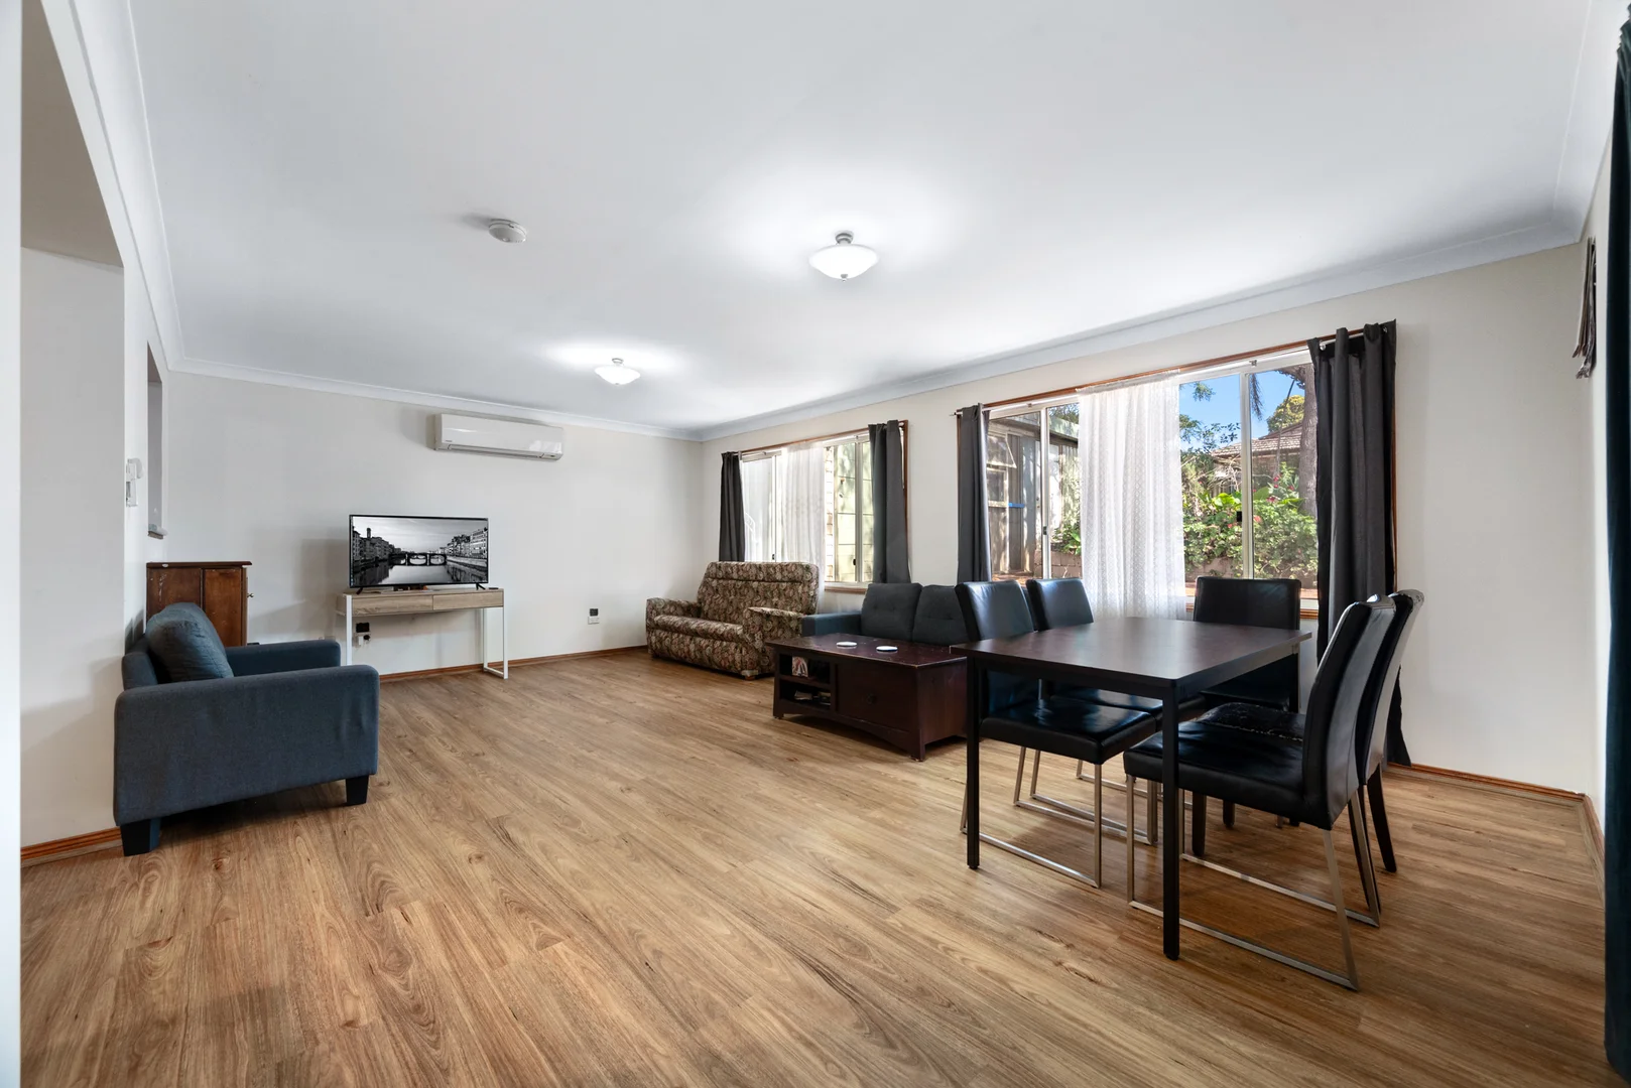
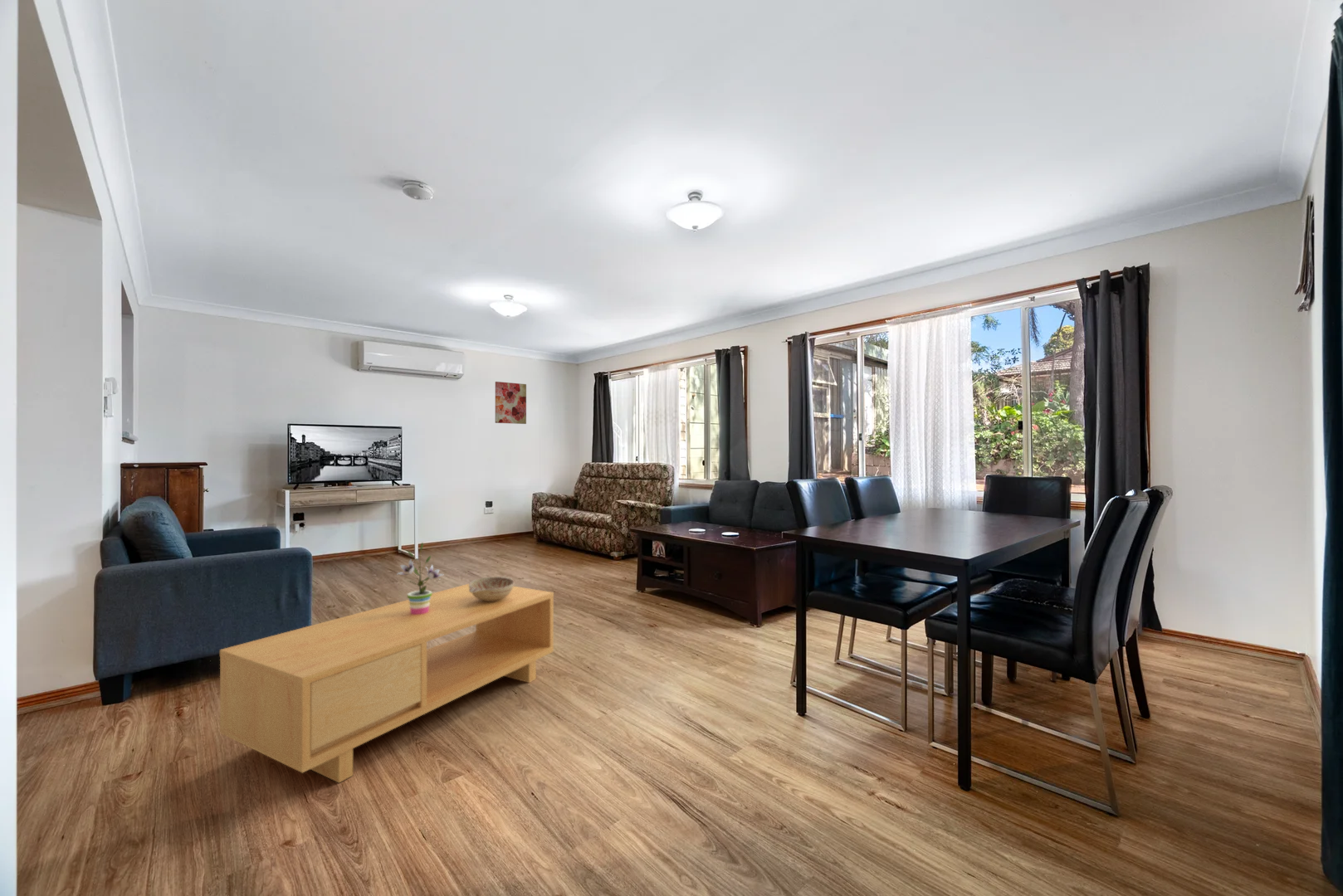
+ potted plant [395,542,444,615]
+ decorative bowl [468,576,515,601]
+ wall art [495,381,527,425]
+ coffee table [219,583,554,784]
